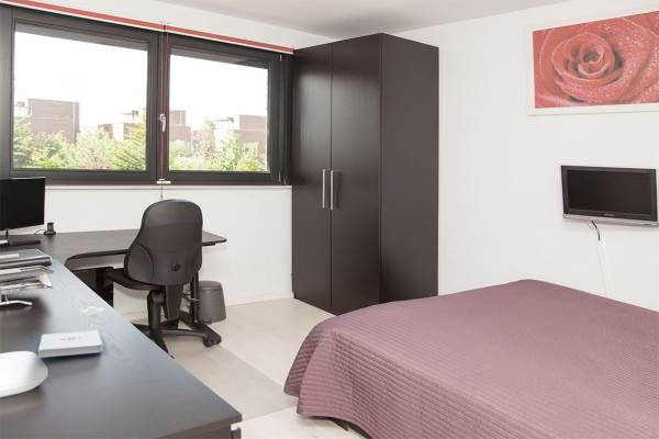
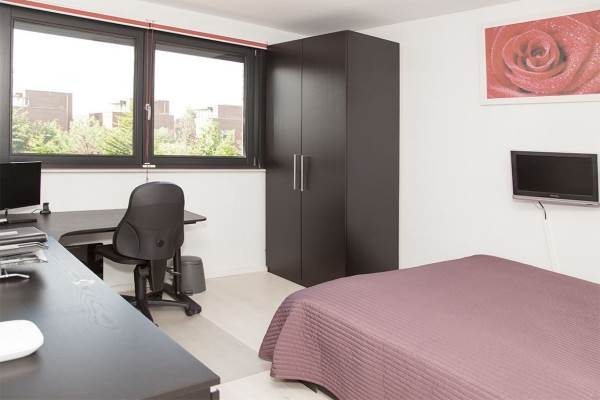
- notepad [37,330,103,359]
